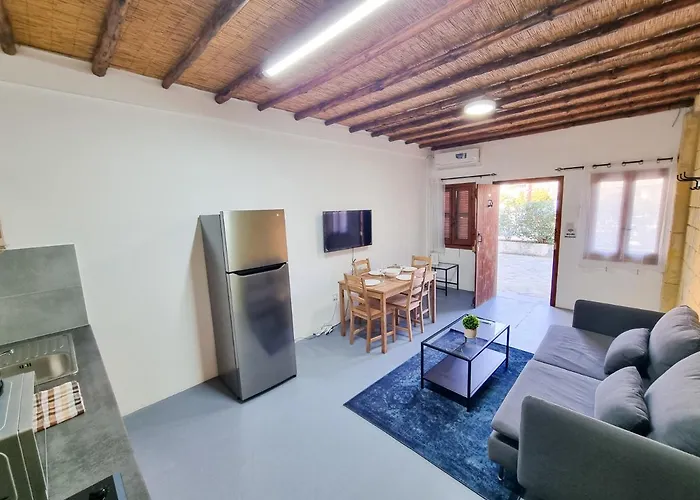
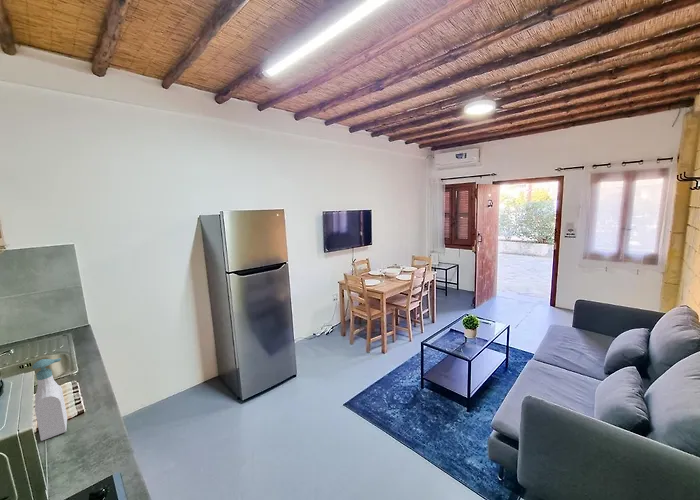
+ soap bottle [32,357,68,442]
